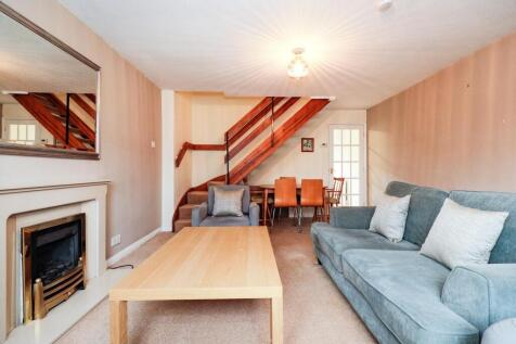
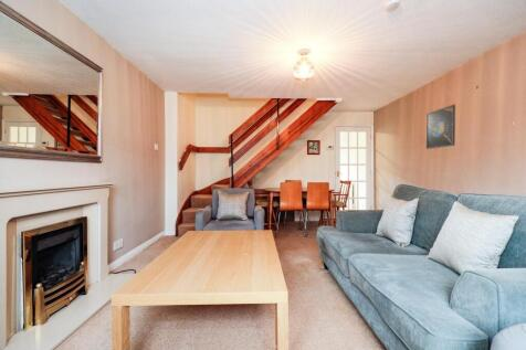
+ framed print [425,104,456,150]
